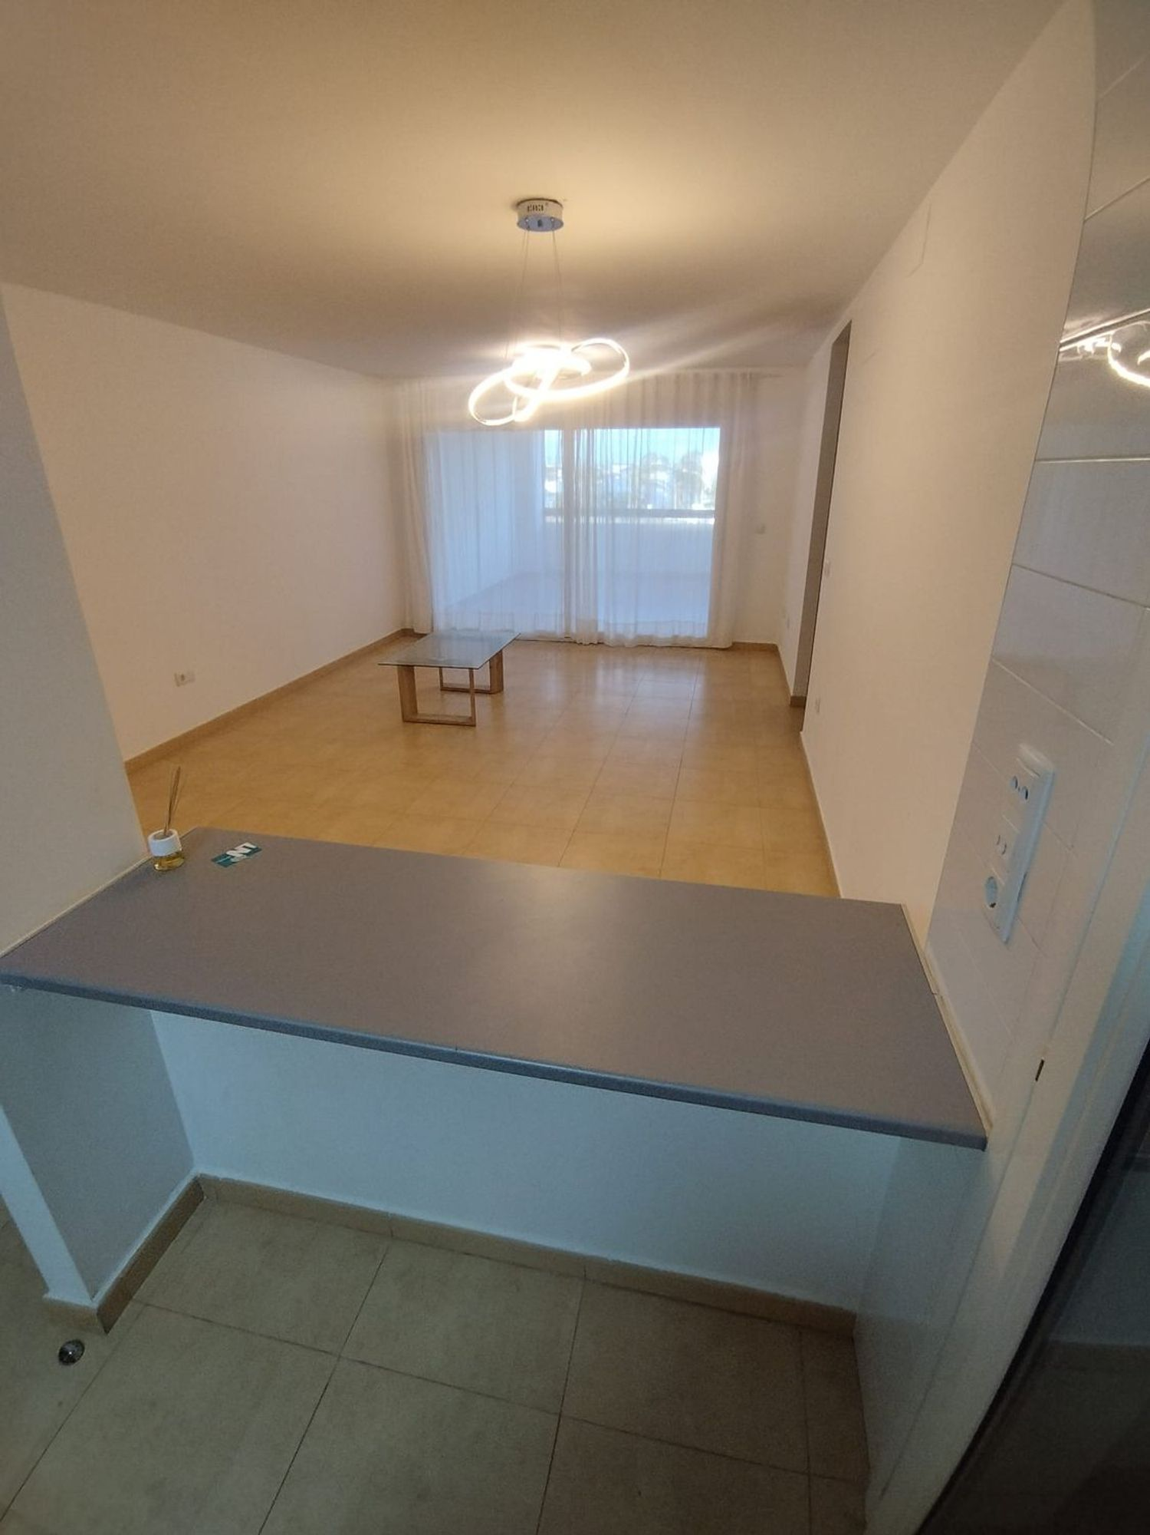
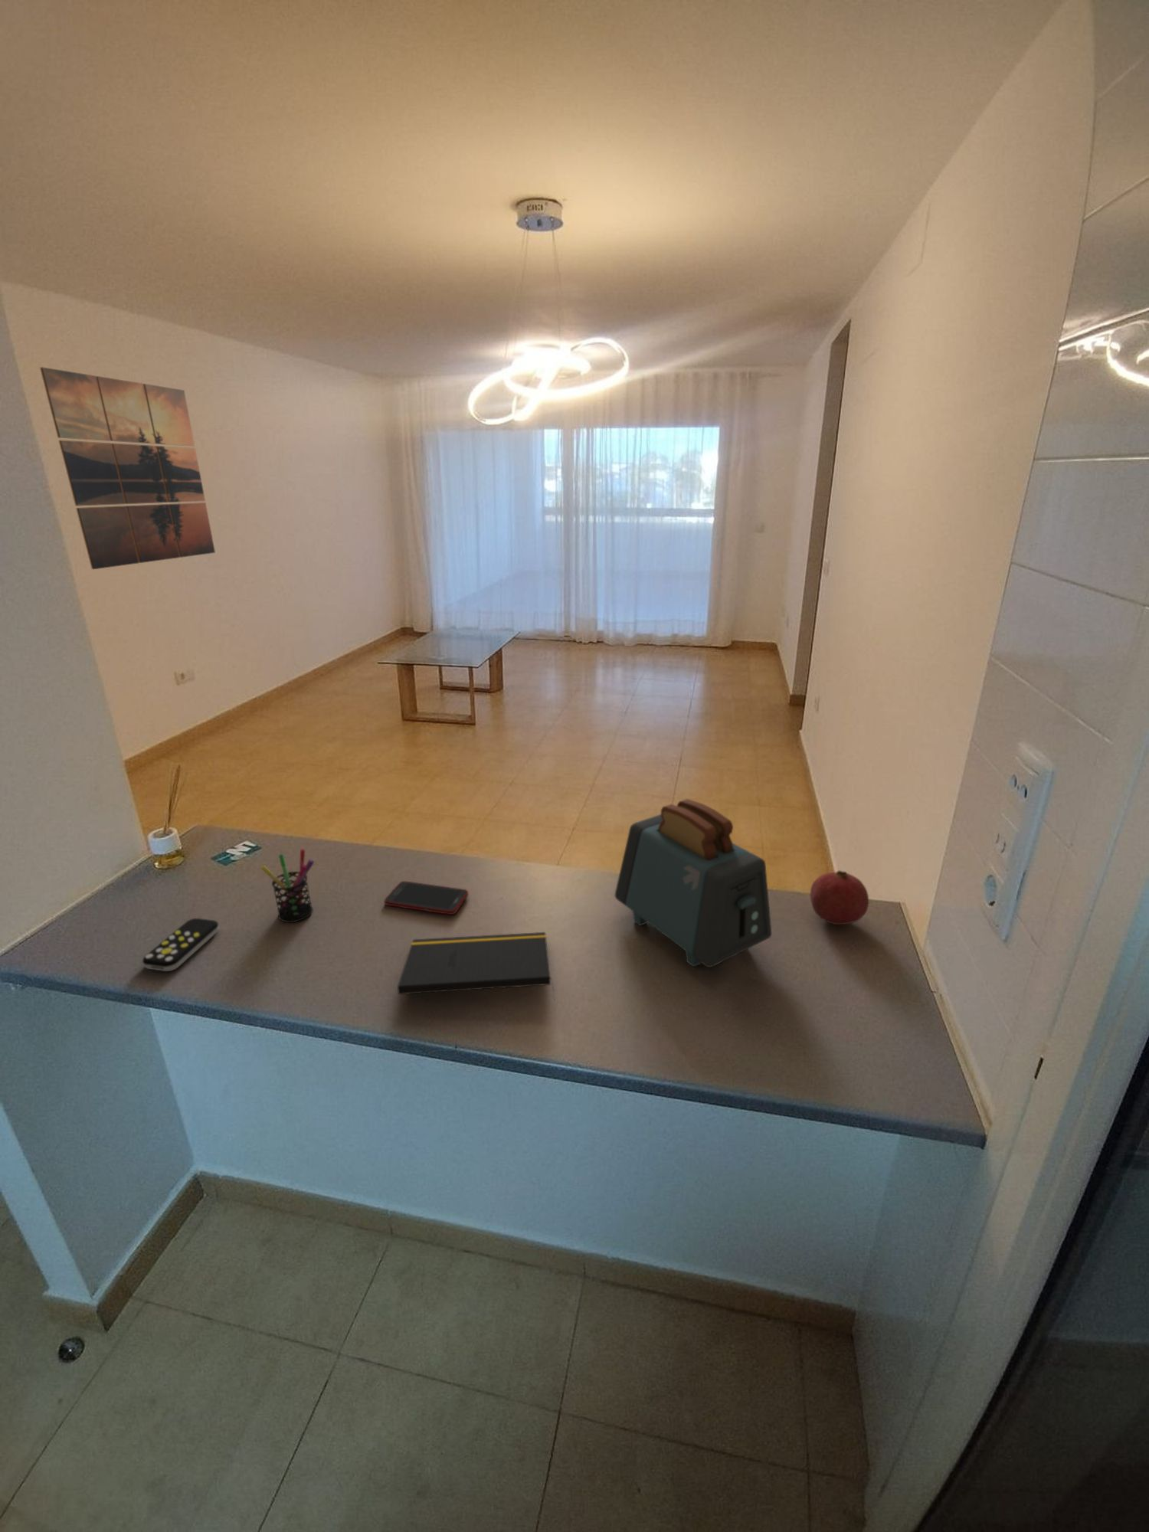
+ toaster [614,799,772,969]
+ pen holder [259,848,315,923]
+ cell phone [384,881,468,916]
+ fruit [810,870,869,925]
+ remote control [141,918,220,972]
+ notepad [397,931,556,1001]
+ wall art [39,367,216,569]
